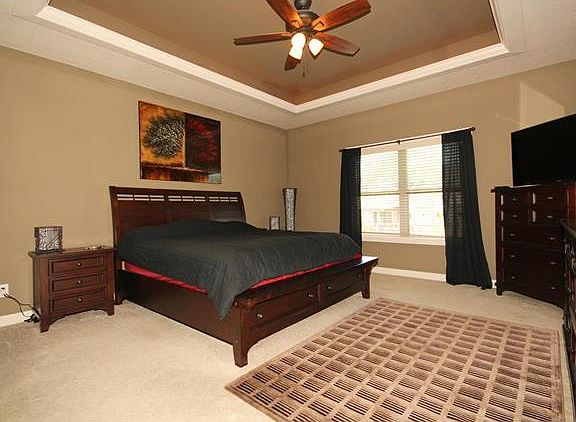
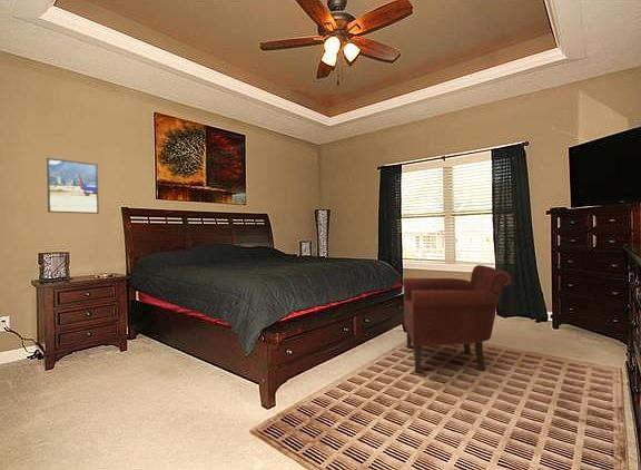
+ leather [402,264,513,374]
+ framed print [46,157,100,215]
